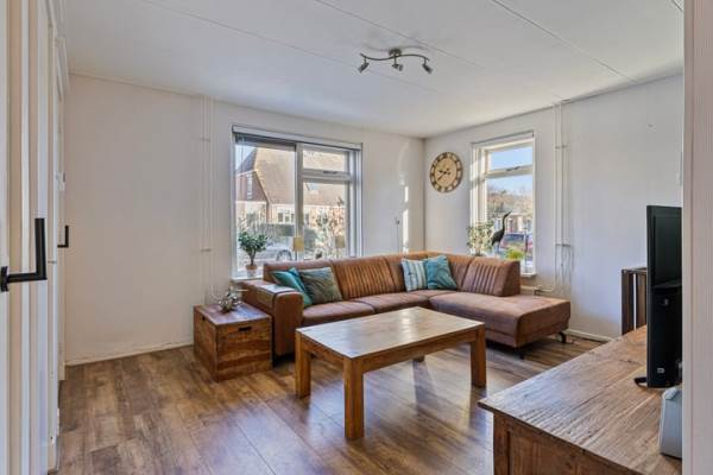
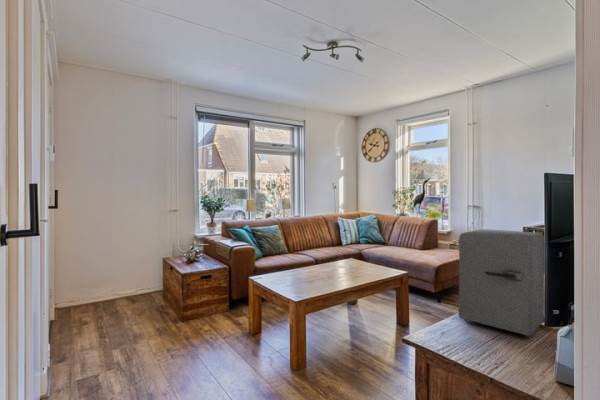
+ speaker [457,228,545,338]
